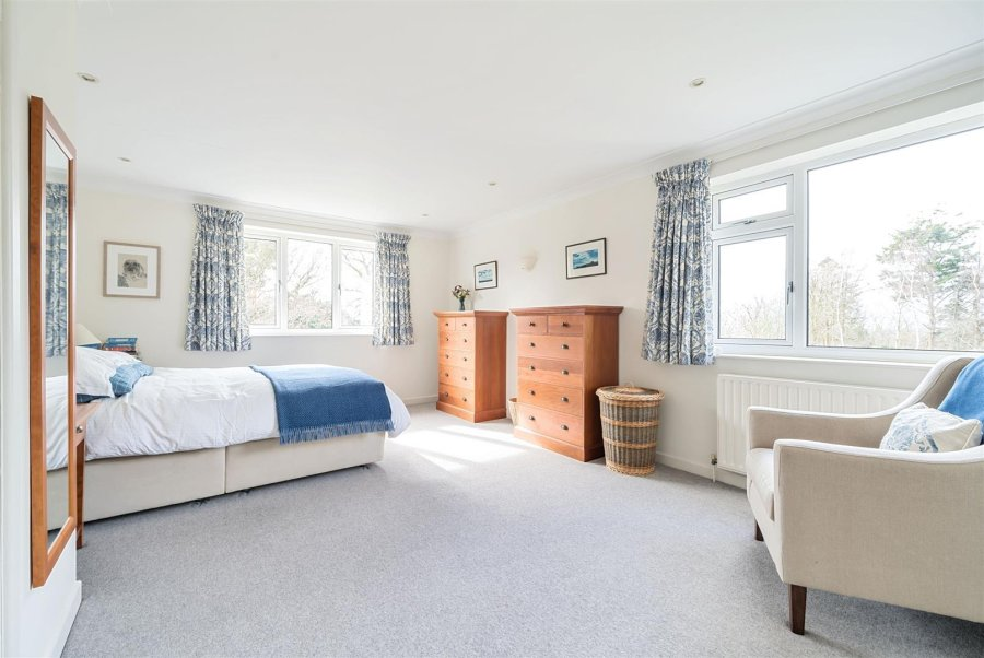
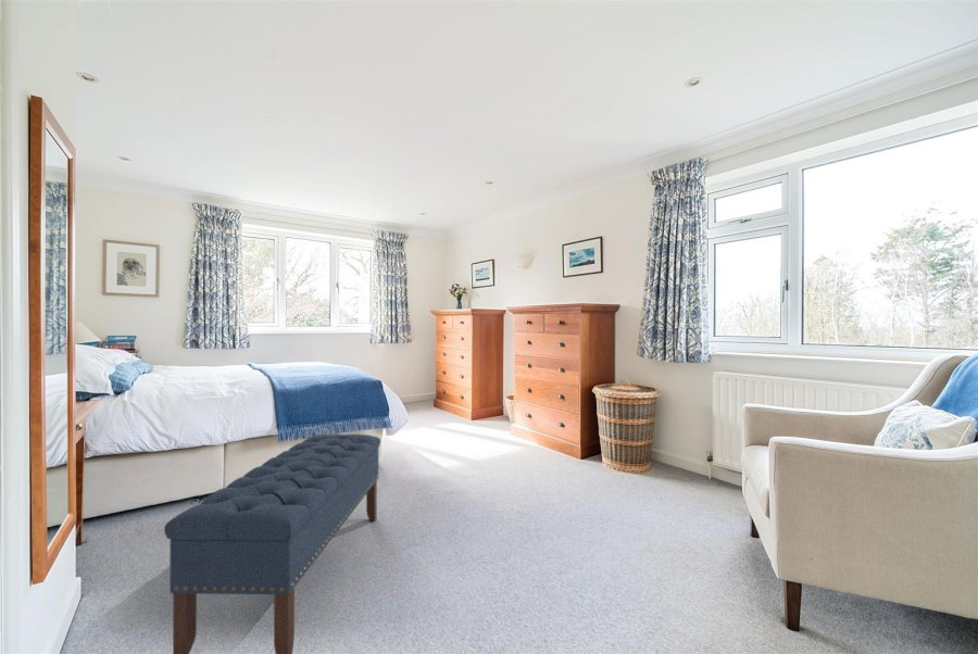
+ bench [163,433,381,654]
